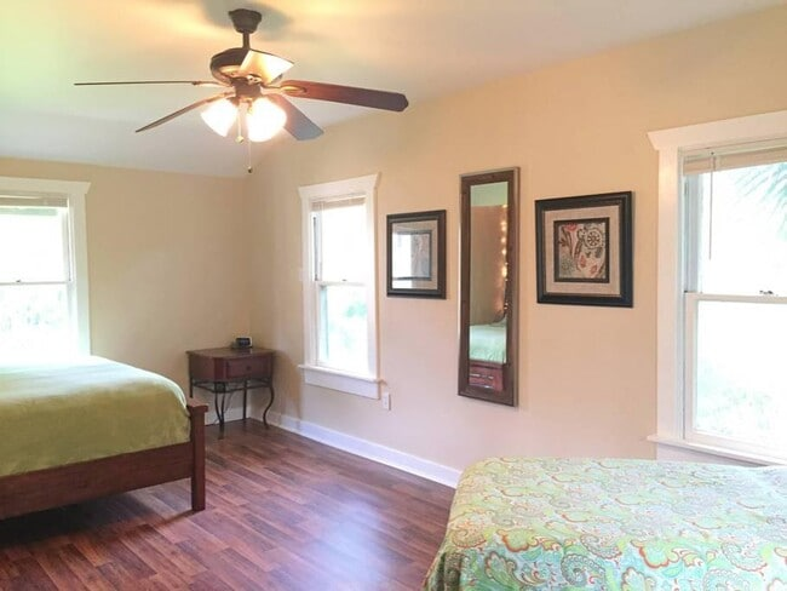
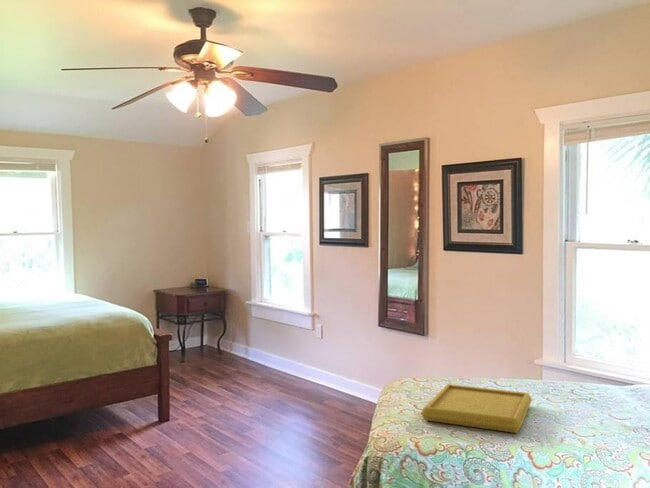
+ serving tray [420,383,533,434]
